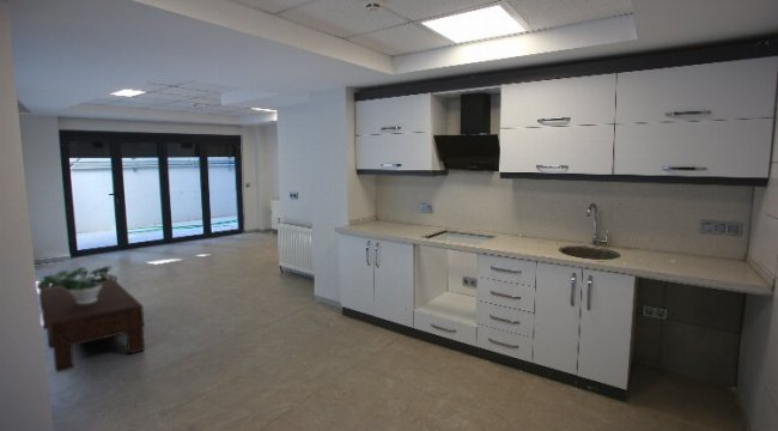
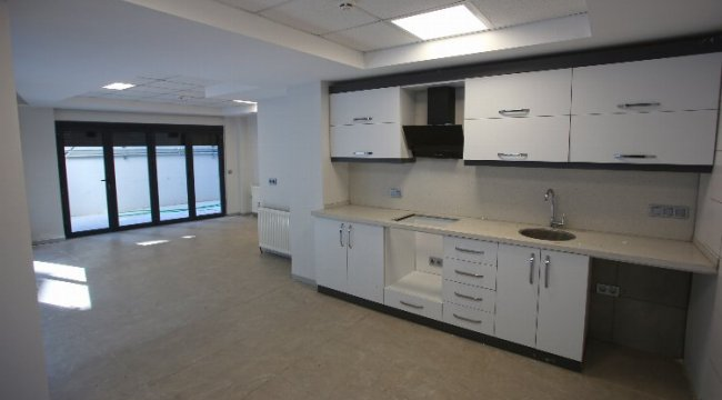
- potted plant [36,265,118,304]
- coffee table [37,277,146,374]
